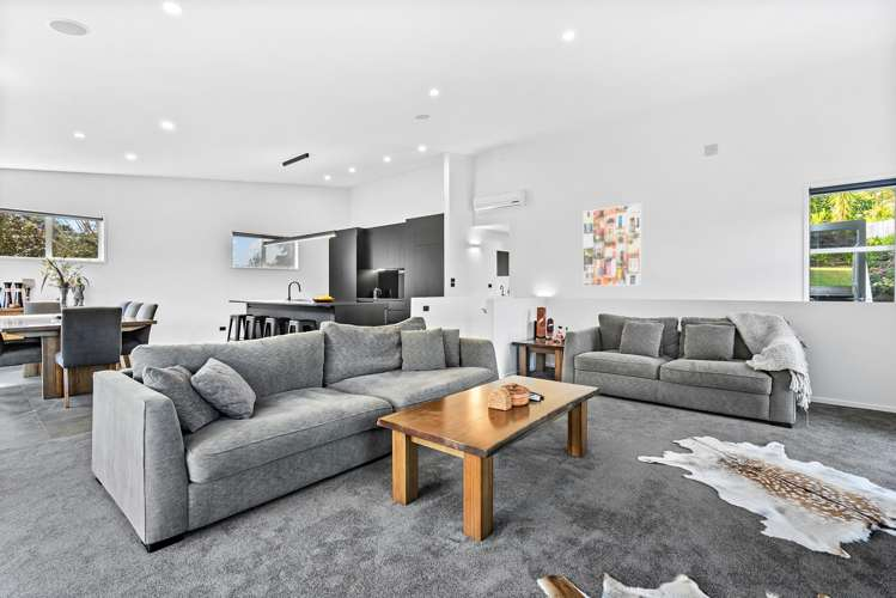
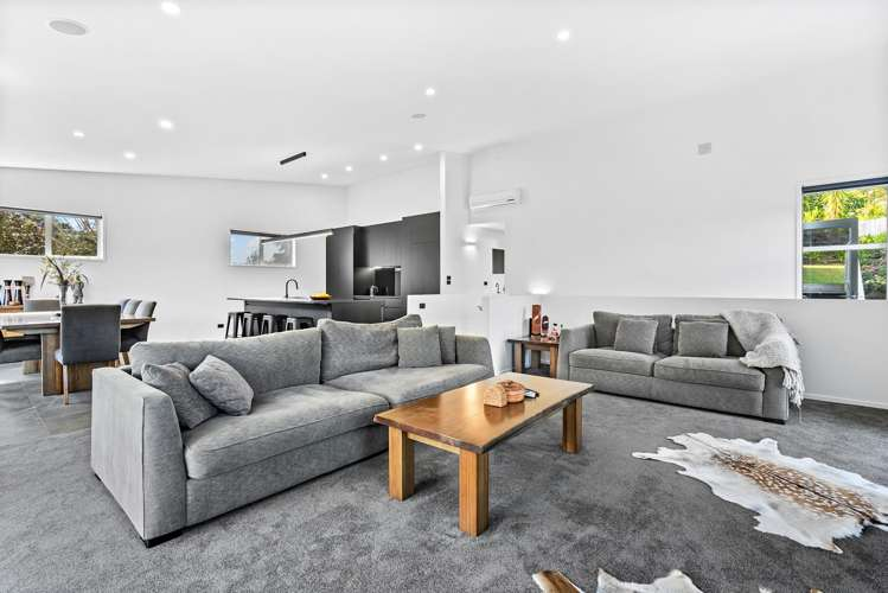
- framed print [581,202,642,287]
